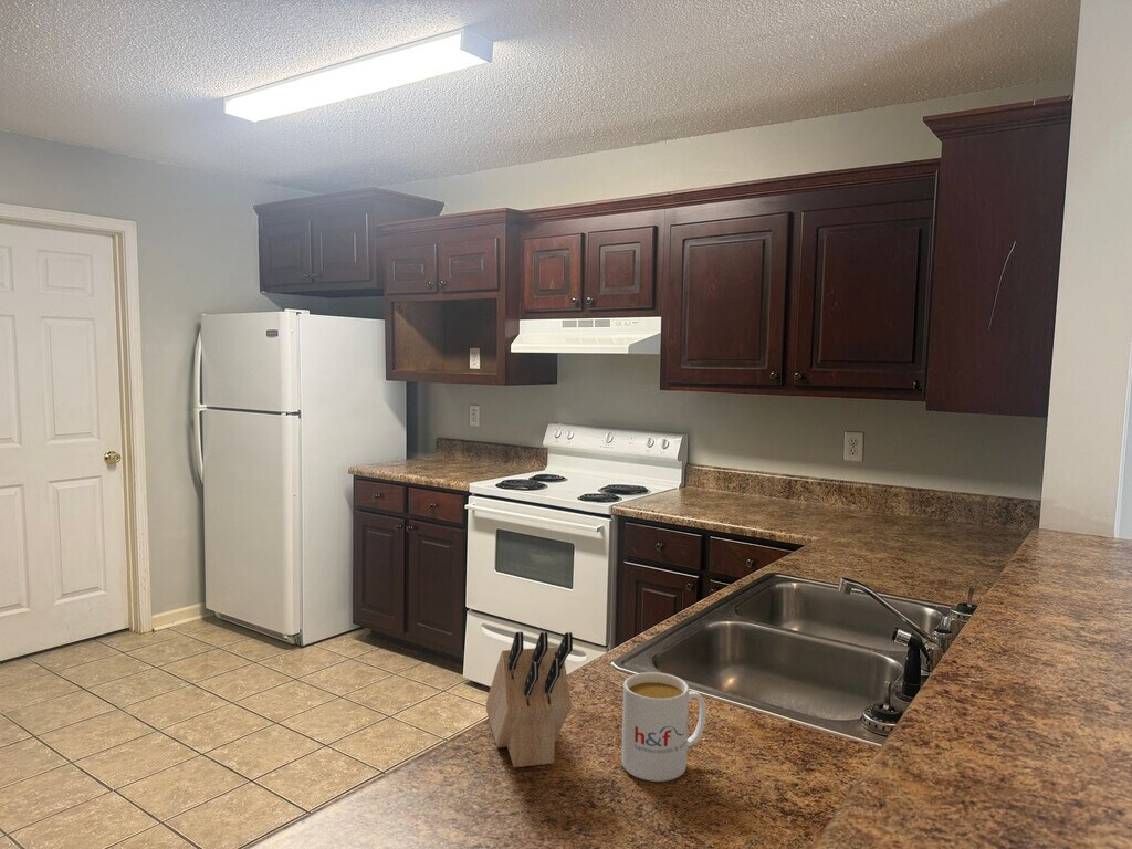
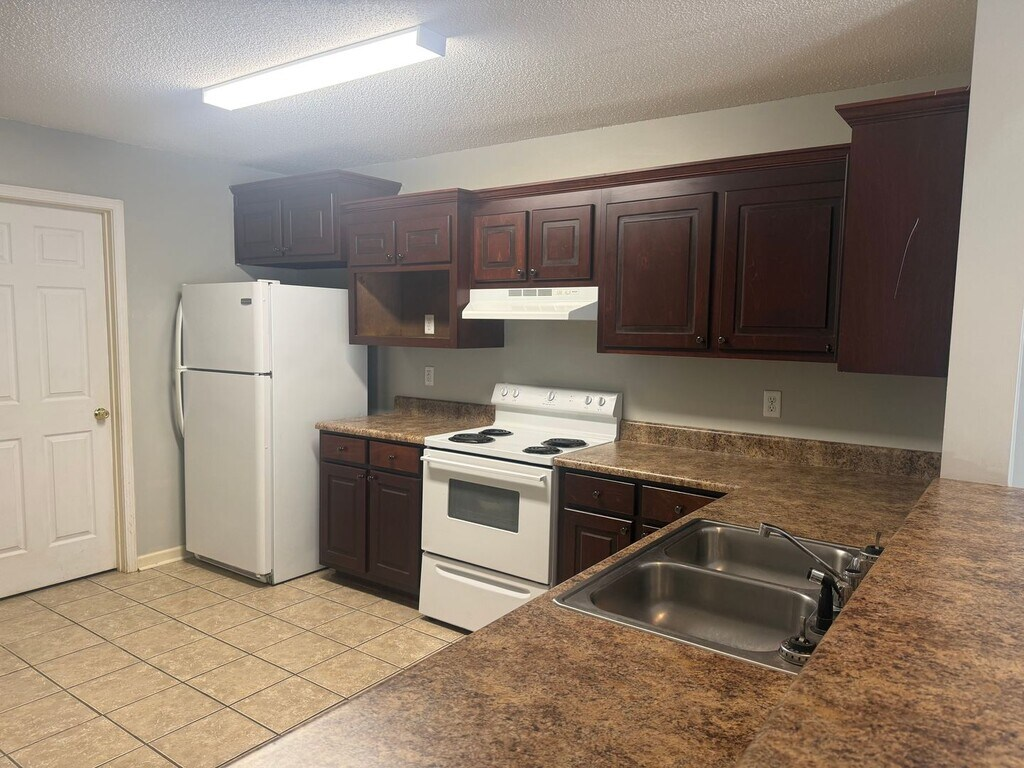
- knife block [484,630,574,768]
- mug [620,671,708,783]
